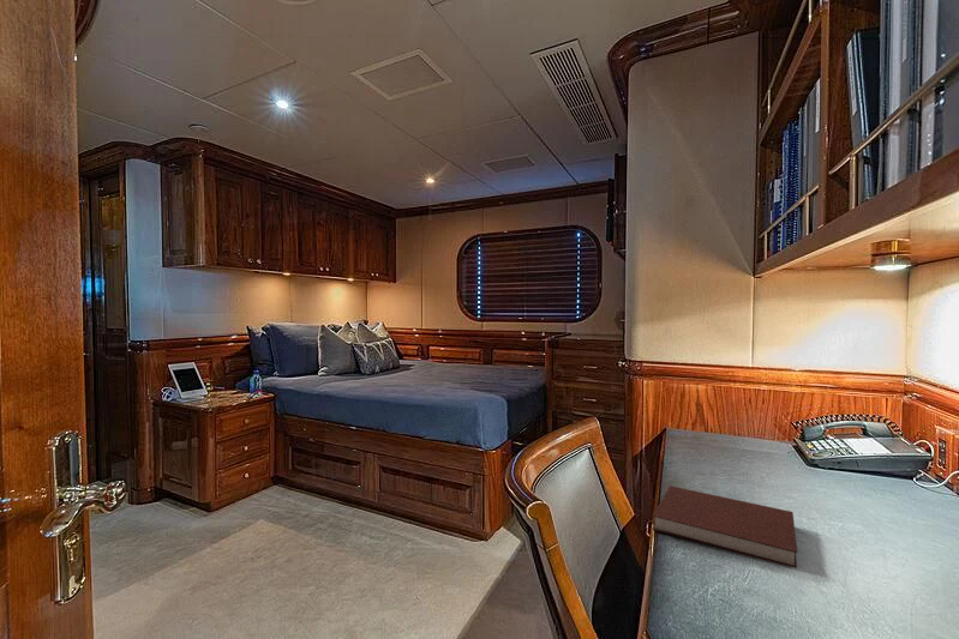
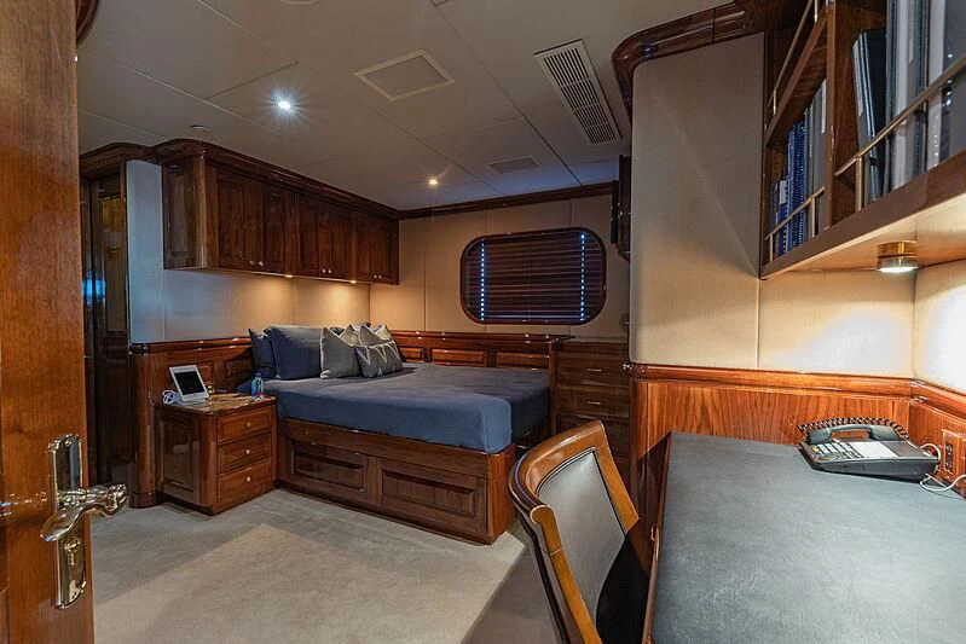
- notebook [652,484,798,569]
